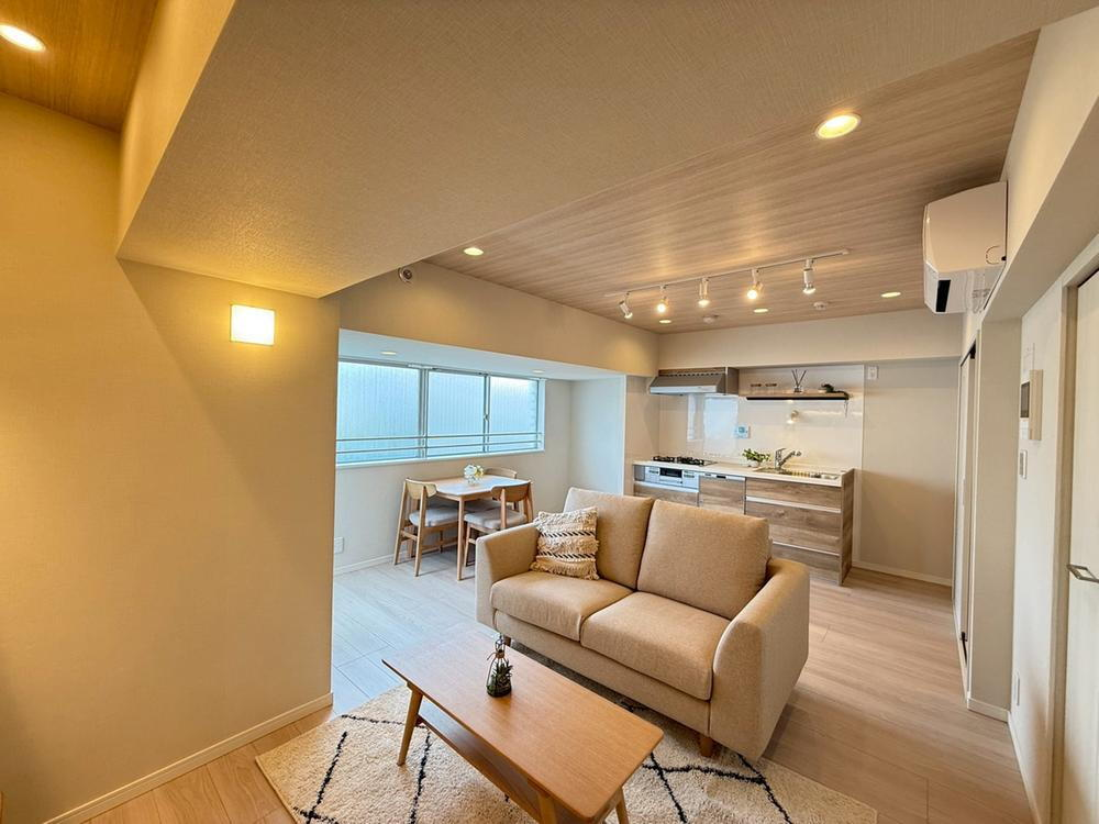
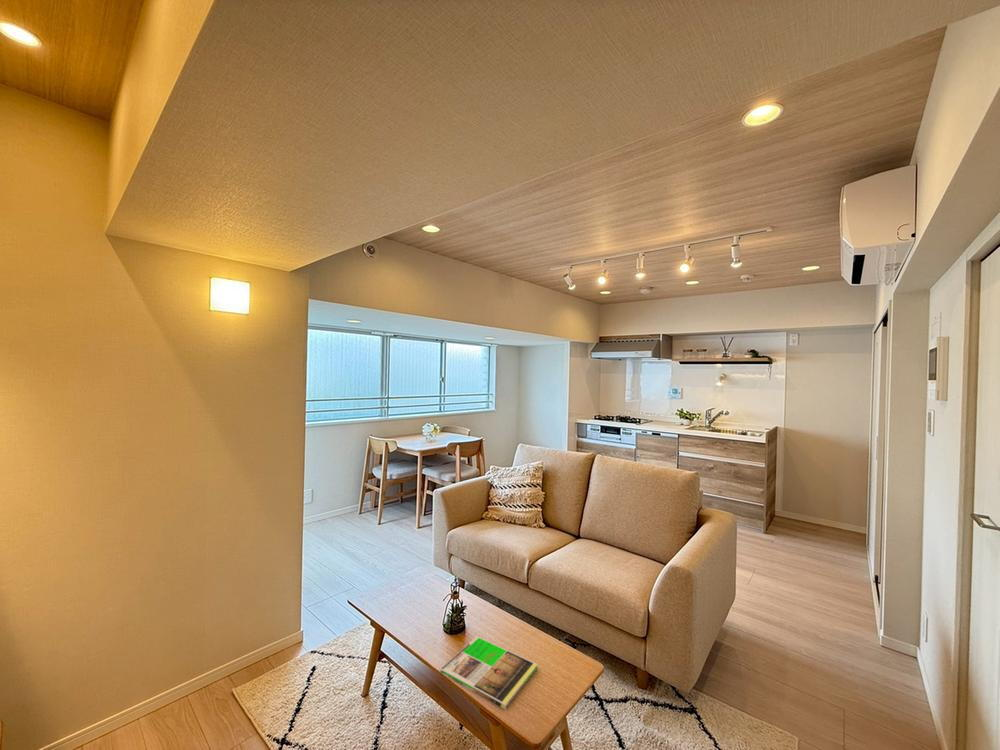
+ magazine [439,635,539,710]
